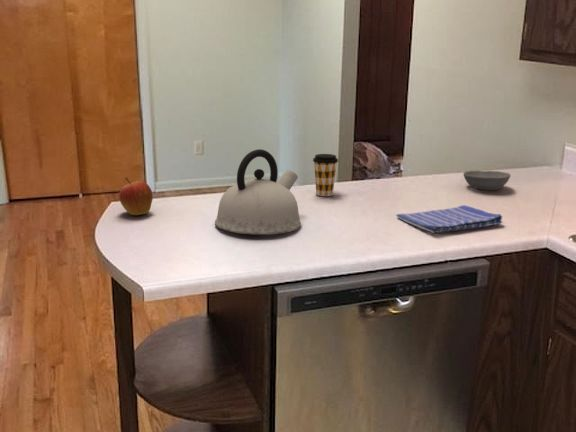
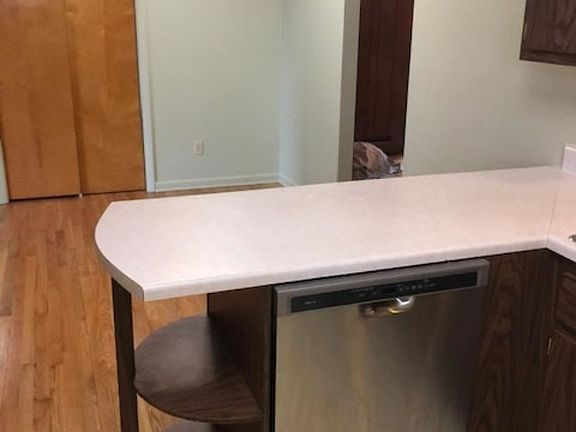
- coffee cup [312,153,339,197]
- dish towel [395,204,503,234]
- apple [118,177,154,216]
- kettle [214,148,302,236]
- bowl [462,170,512,191]
